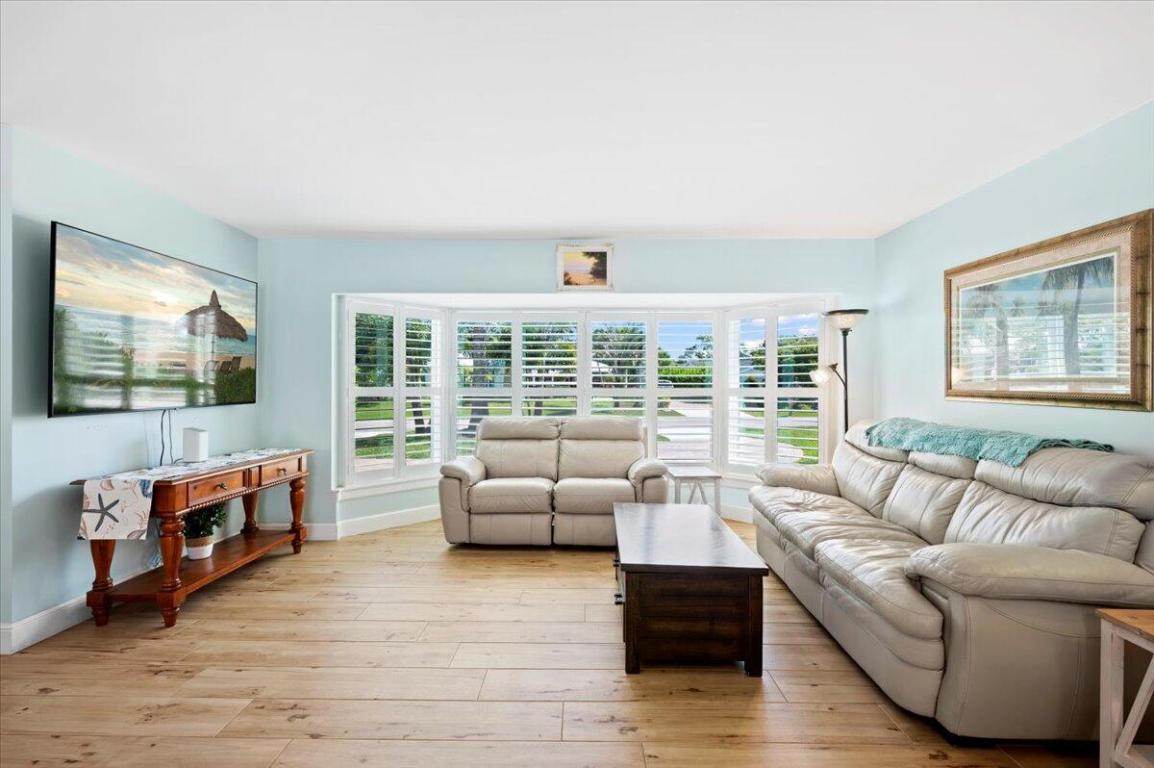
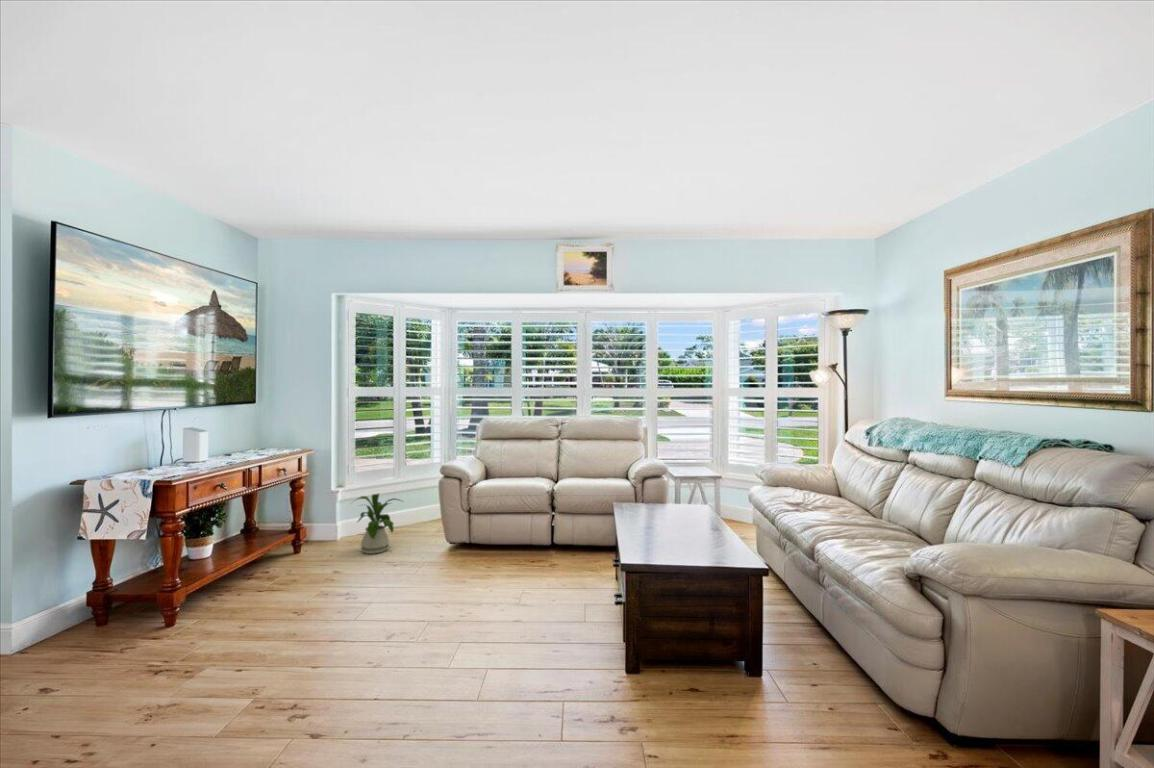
+ house plant [349,492,405,555]
